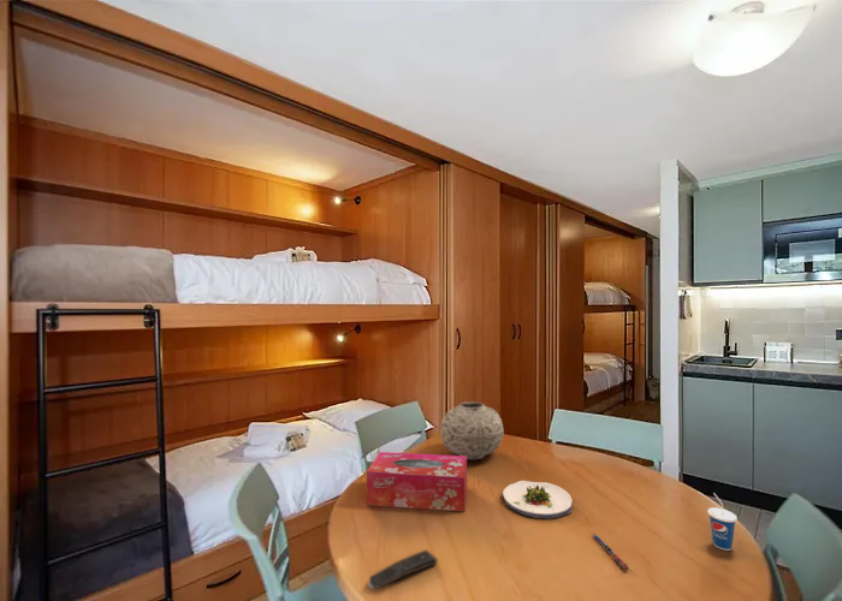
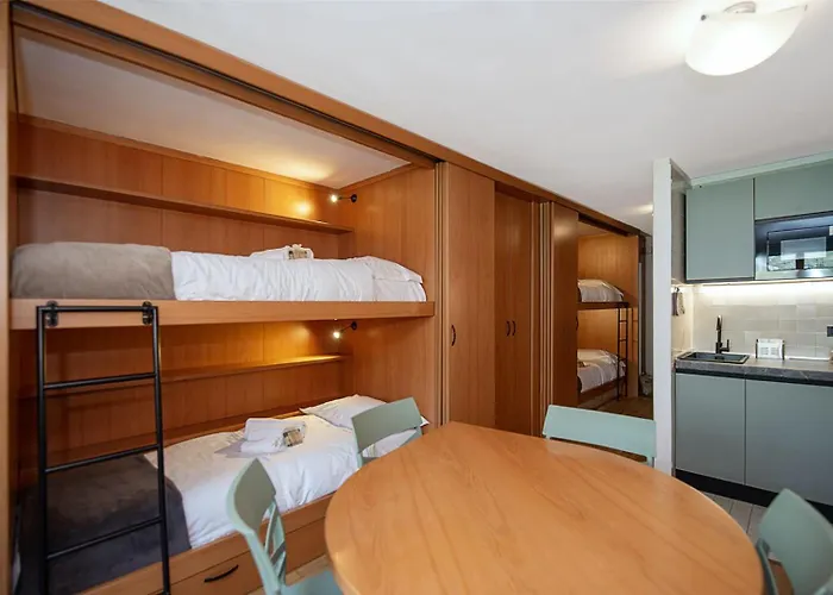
- cup [706,492,739,552]
- pen [592,532,629,571]
- salad plate [502,480,574,520]
- tissue box [366,451,468,513]
- remote control [367,549,439,591]
- vase [439,400,505,460]
